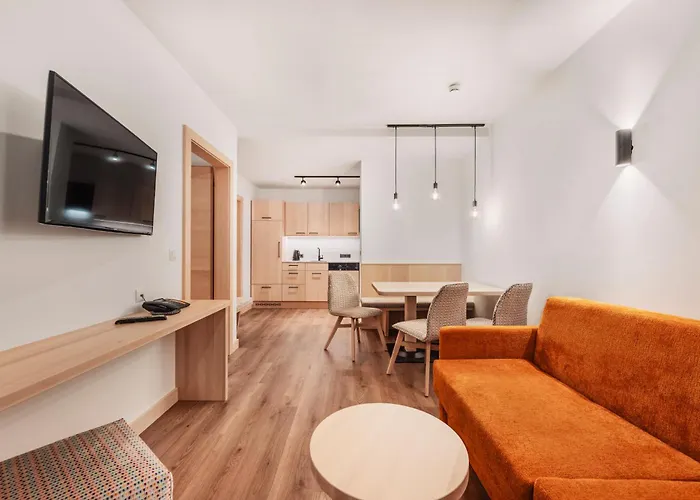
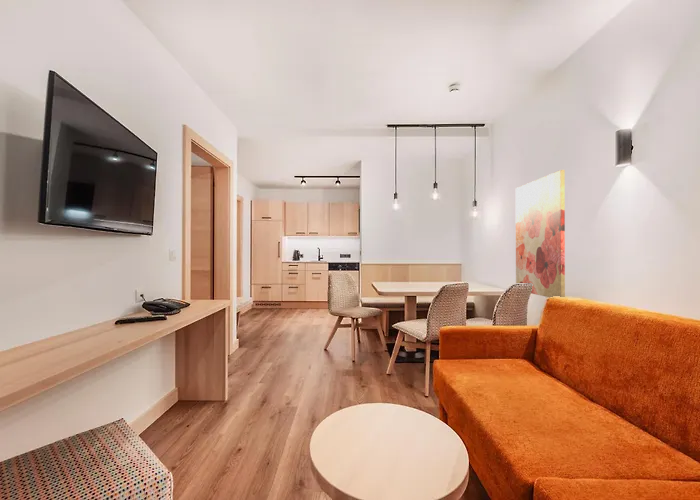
+ wall art [515,169,566,298]
